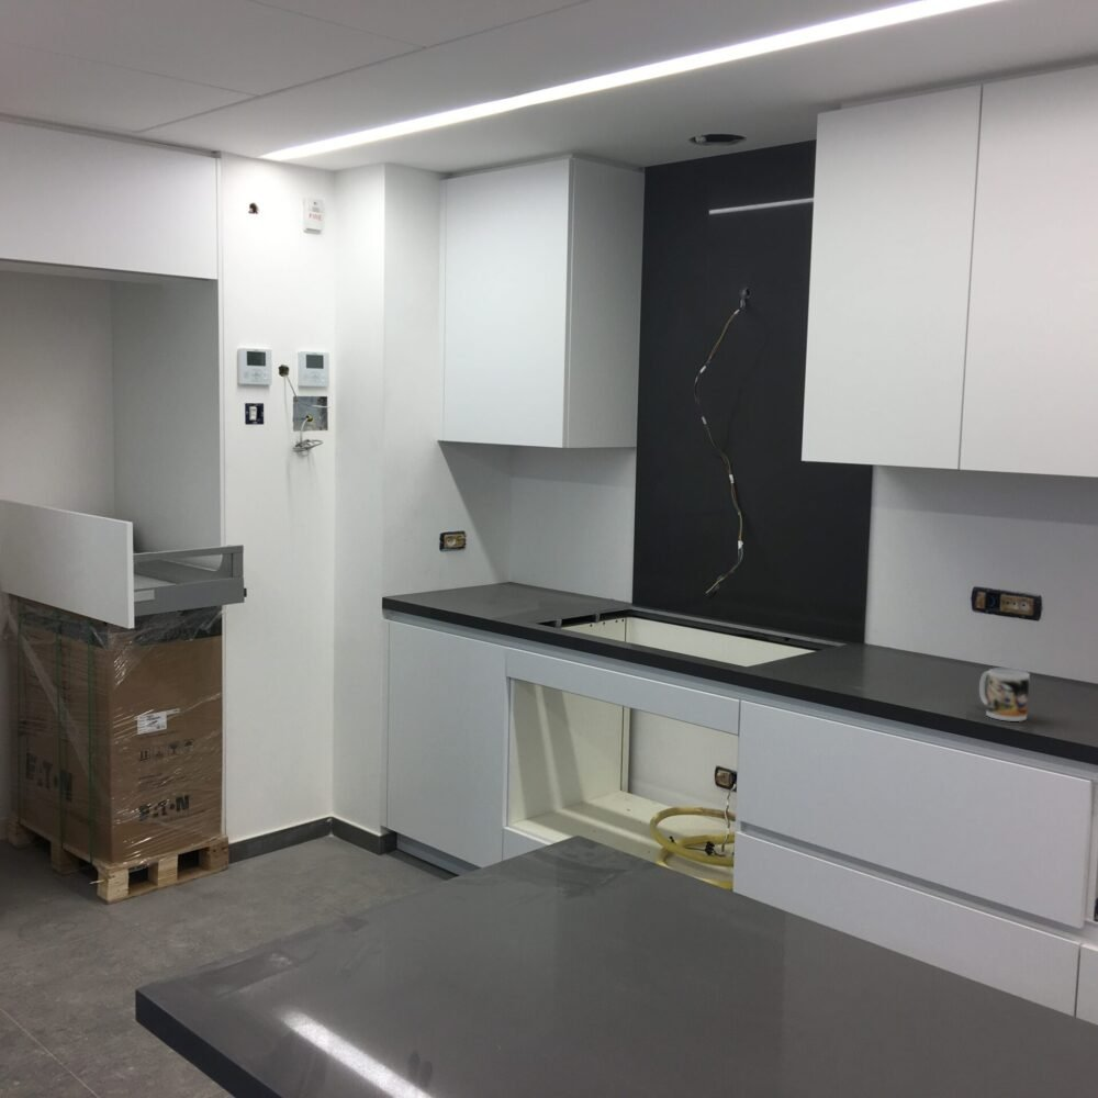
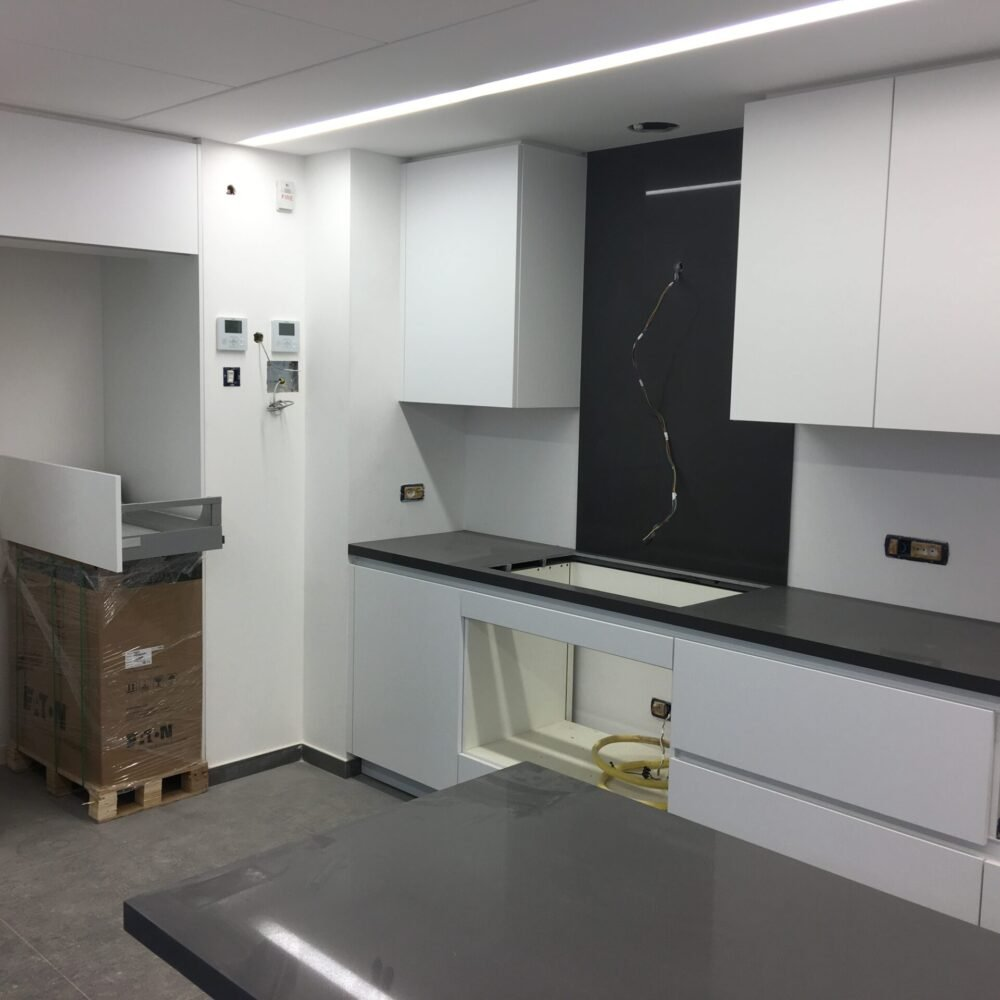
- mug [978,668,1031,722]
